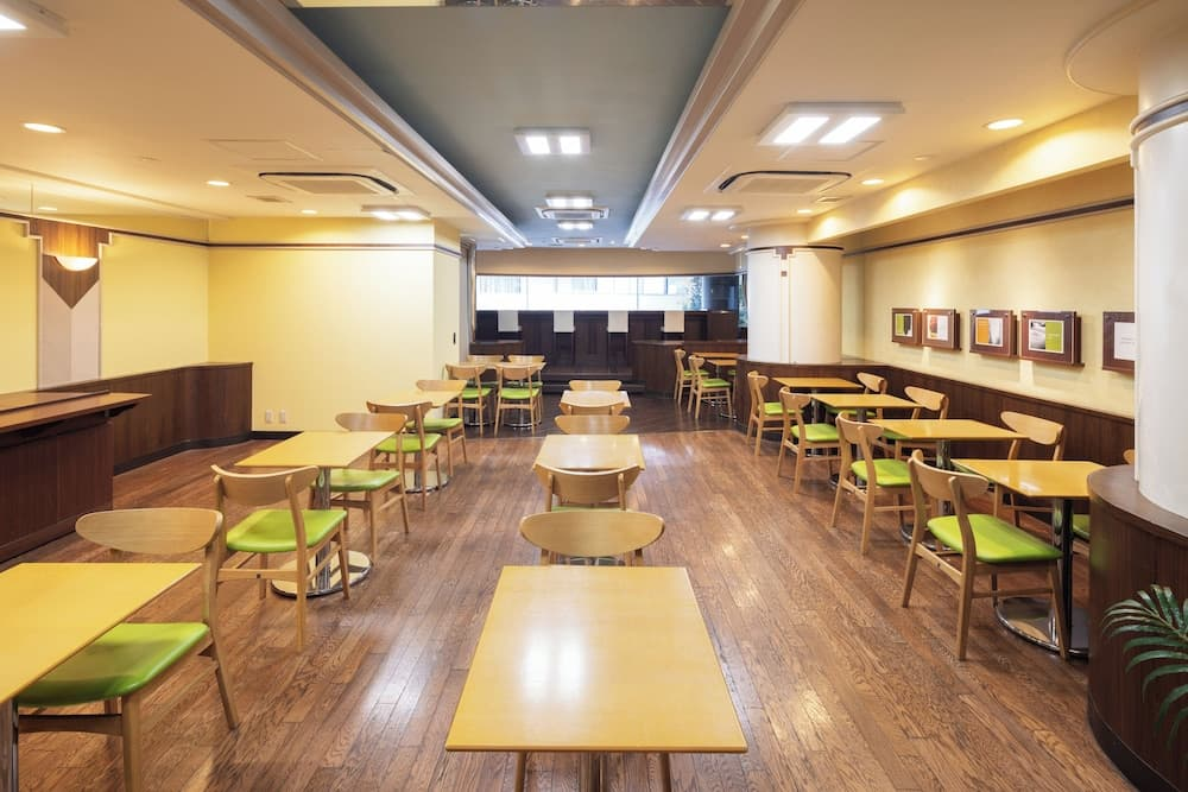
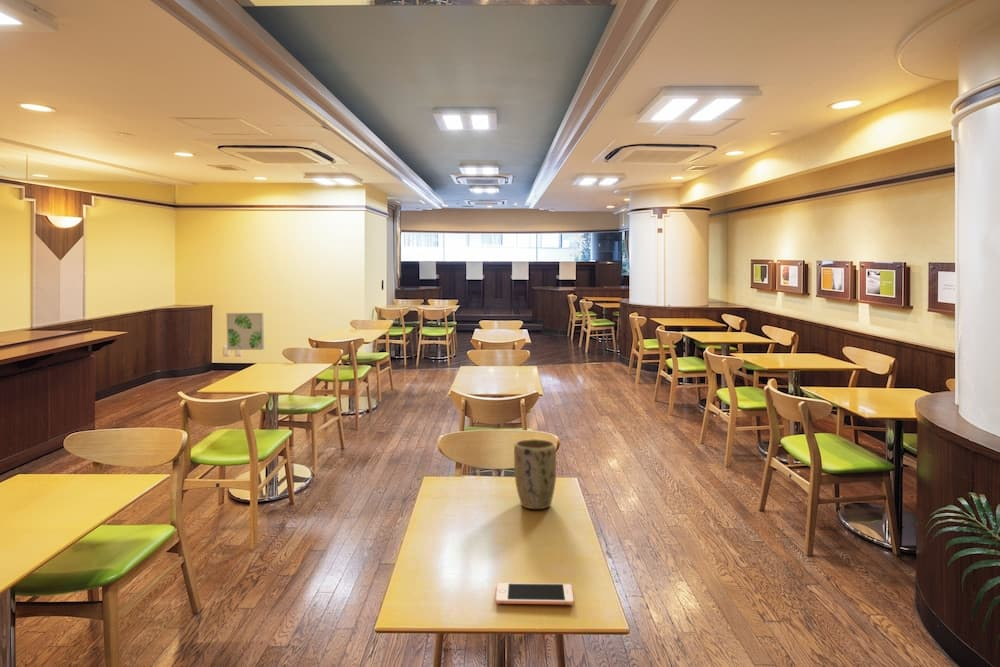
+ cell phone [495,582,575,606]
+ wall art [225,312,265,351]
+ plant pot [513,438,557,510]
